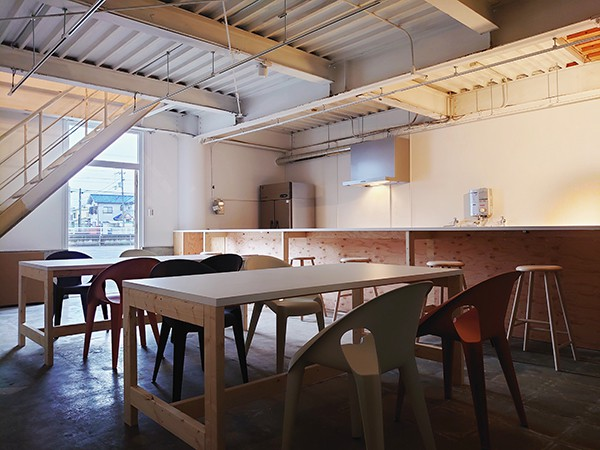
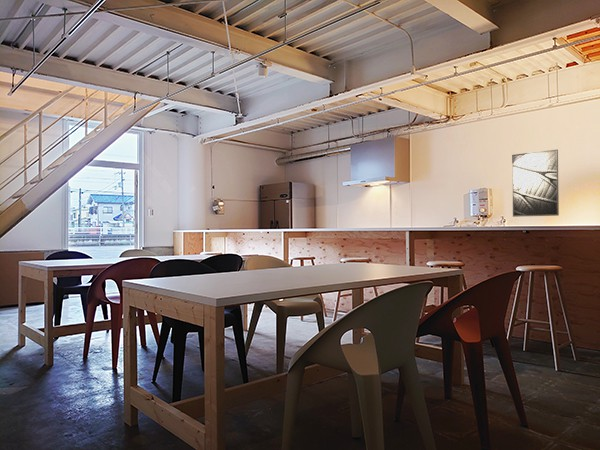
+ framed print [511,149,560,218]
